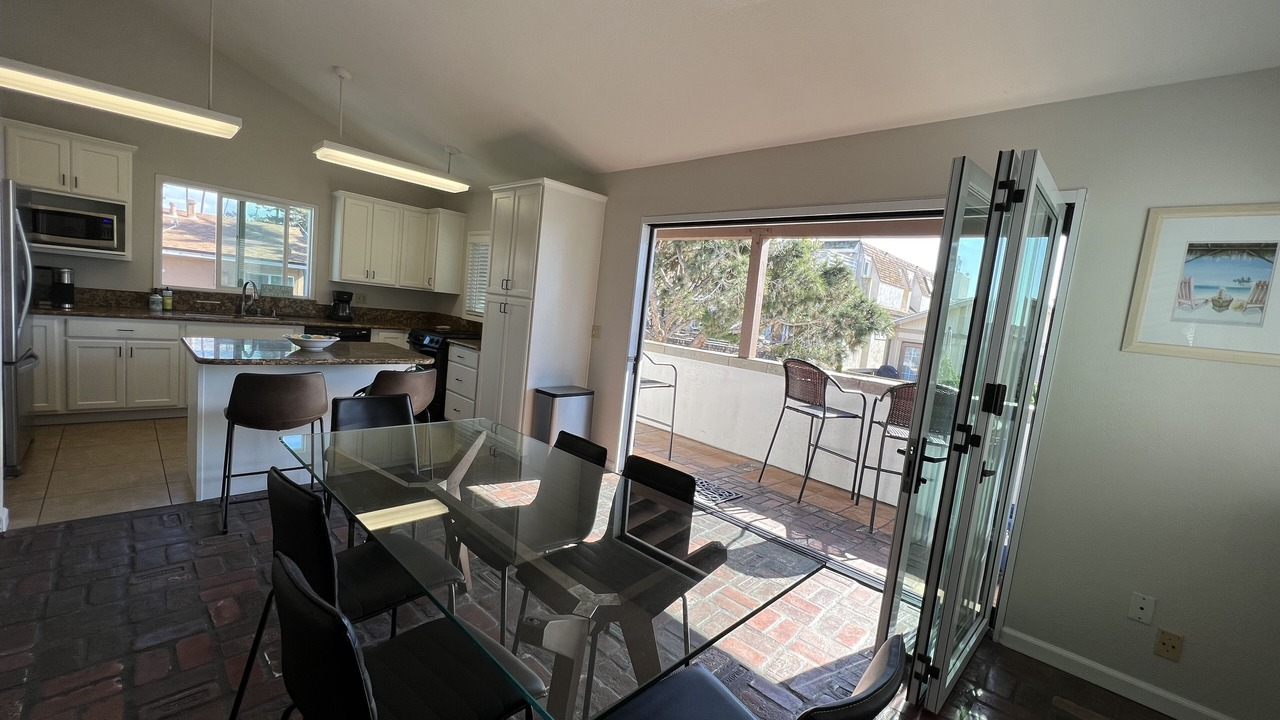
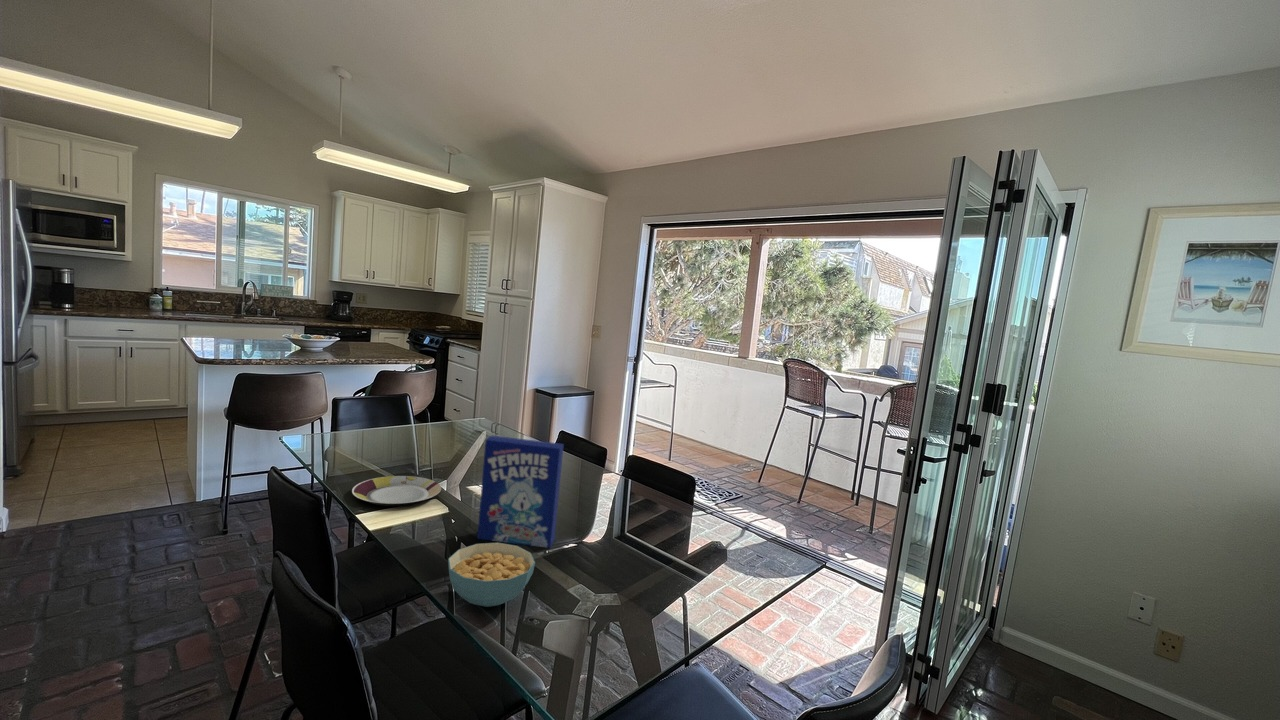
+ cereal box [476,435,565,549]
+ cereal bowl [447,542,536,608]
+ plate [351,475,442,507]
